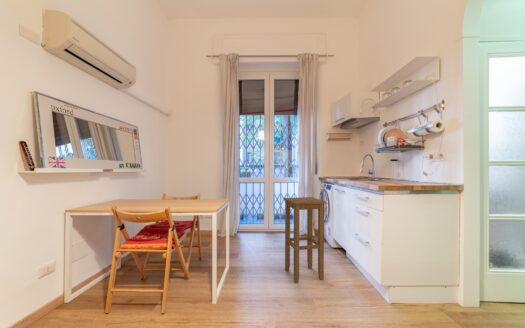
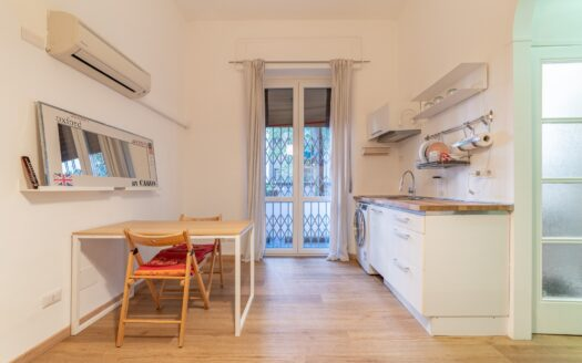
- stool [282,196,327,284]
